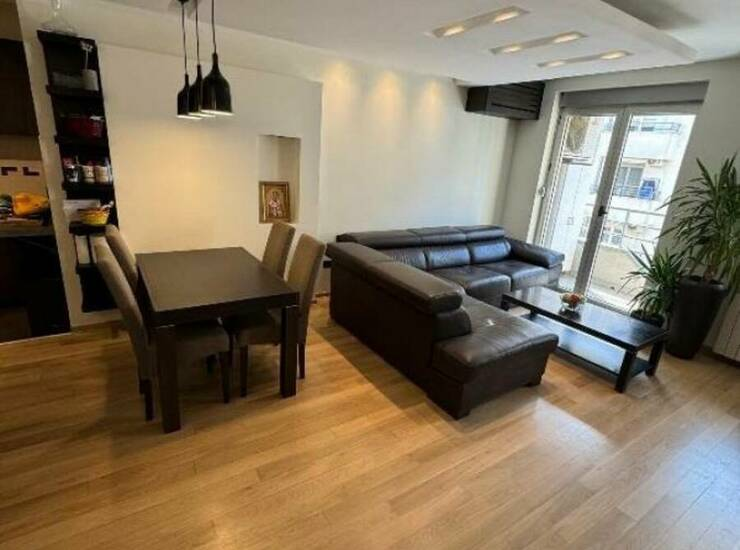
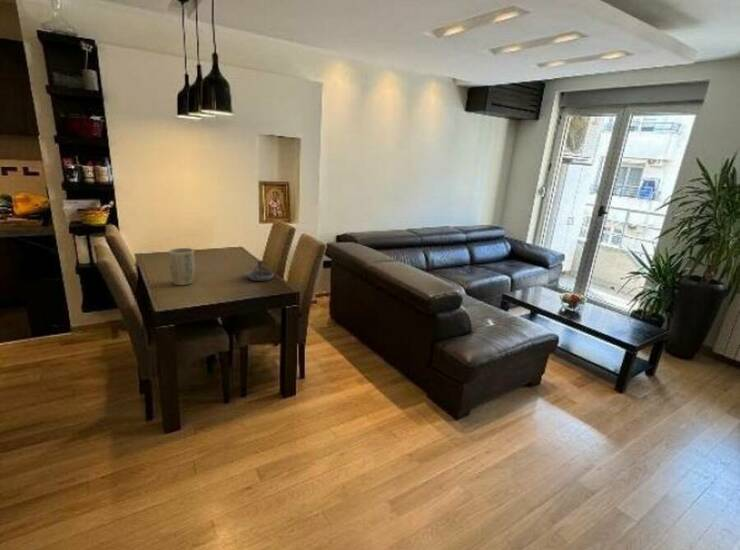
+ plant pot [168,247,196,286]
+ candlestick [245,260,275,282]
